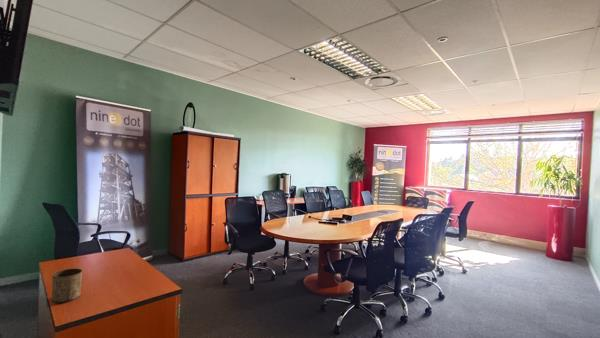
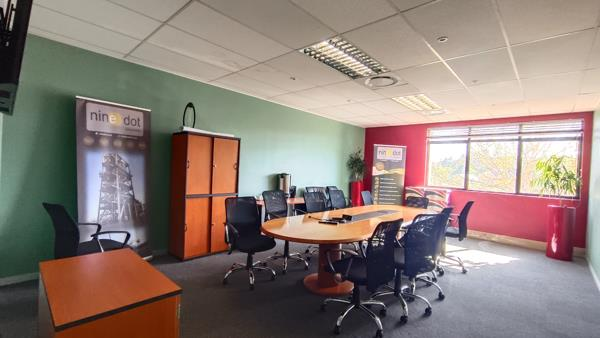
- cup [51,268,83,304]
